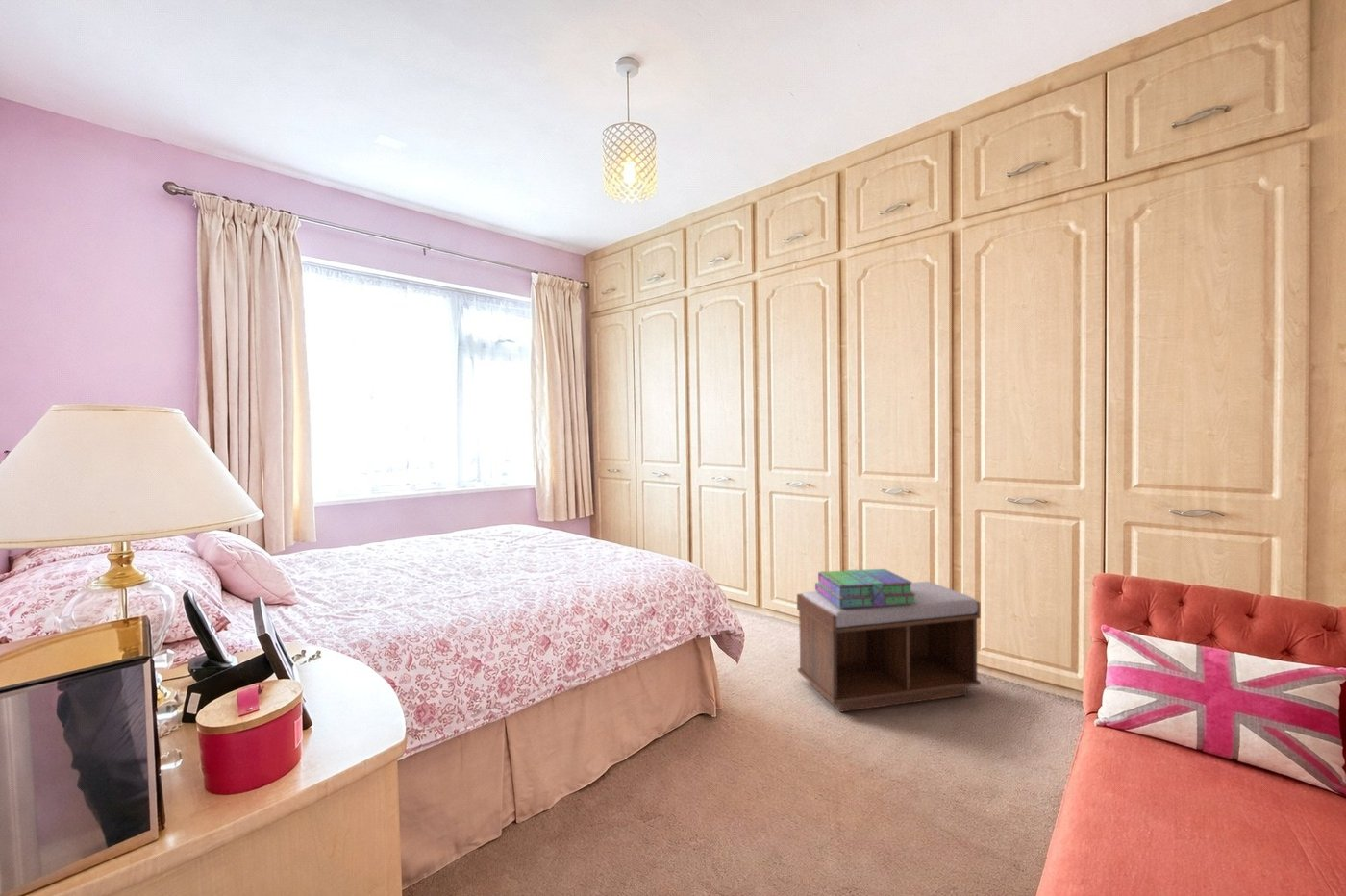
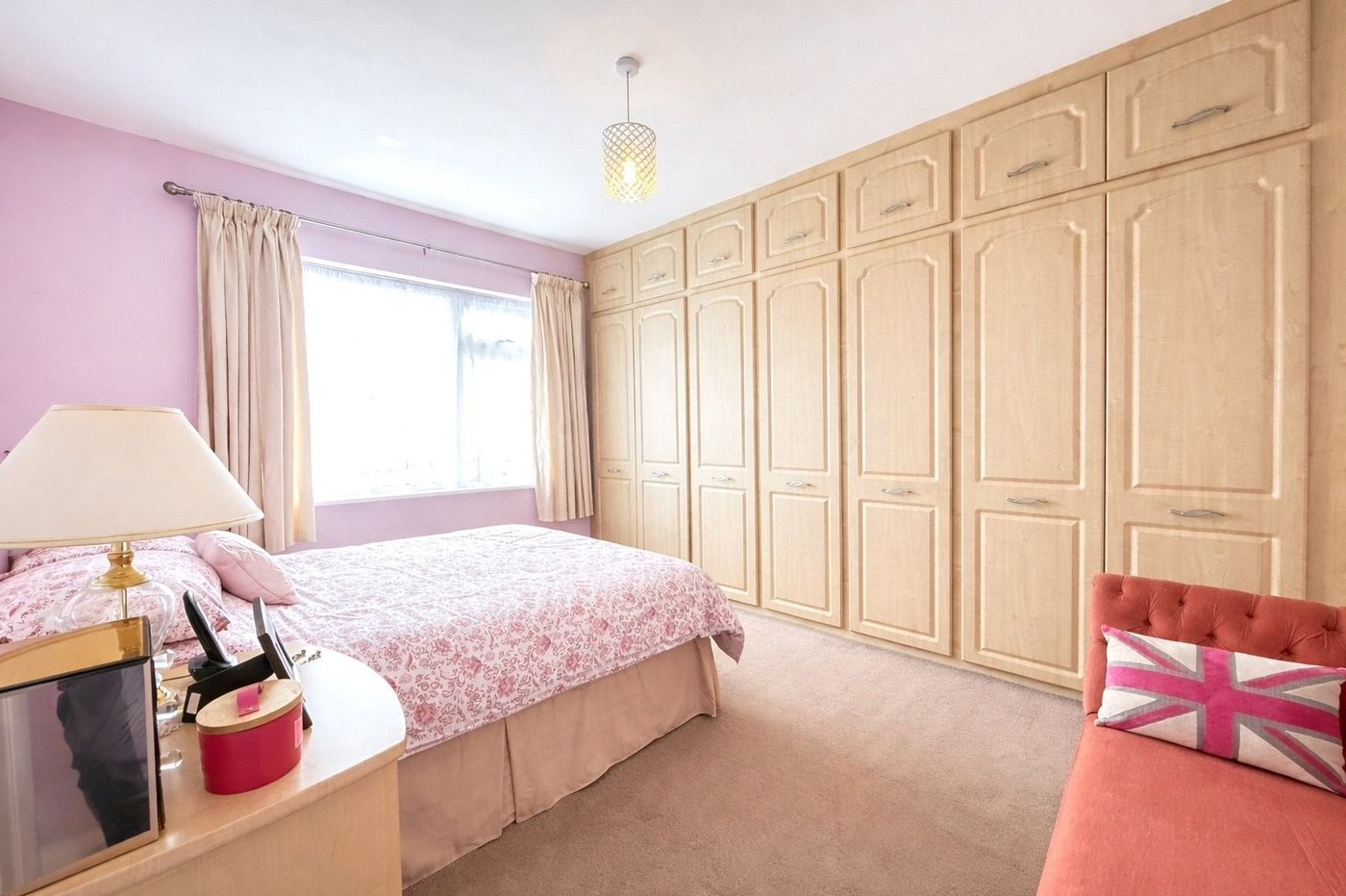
- stack of books [814,568,916,608]
- bench [796,581,982,713]
